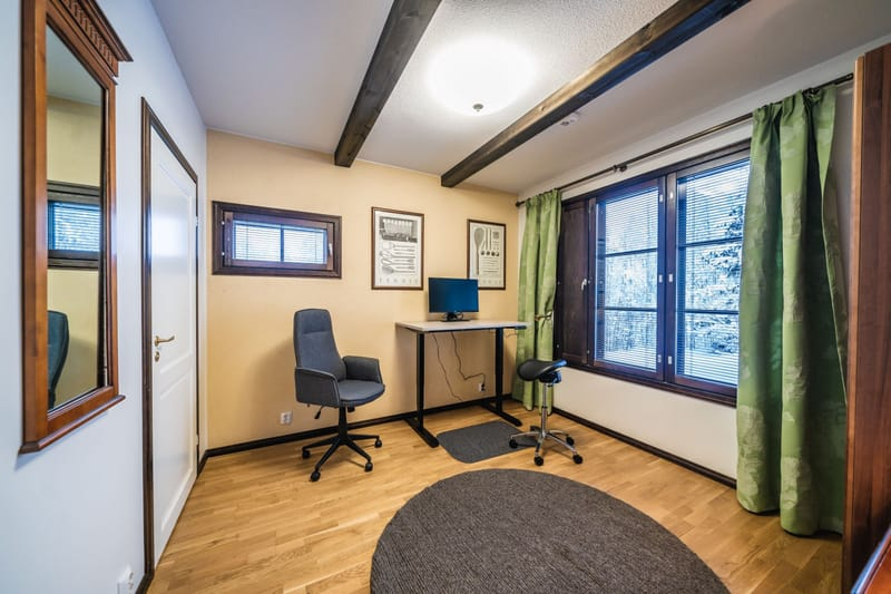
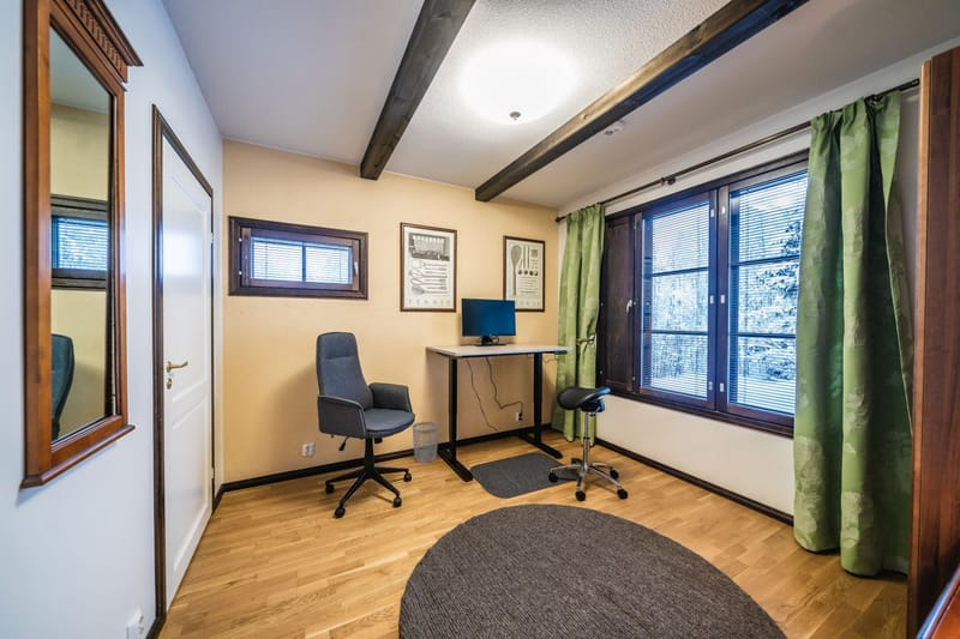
+ wastebasket [412,421,440,464]
